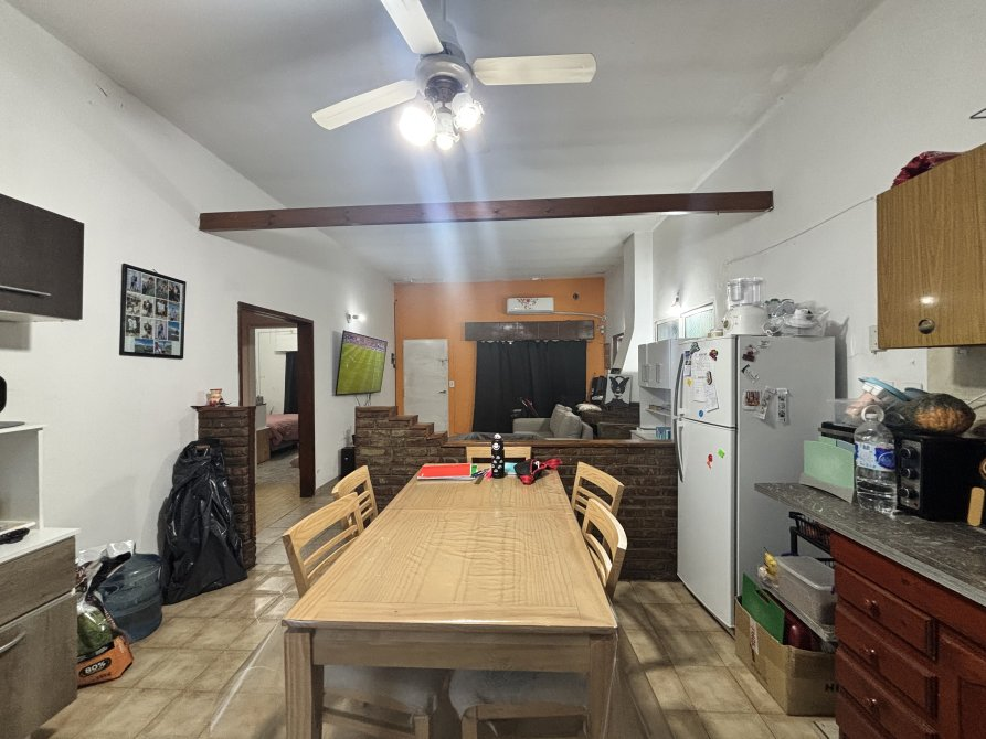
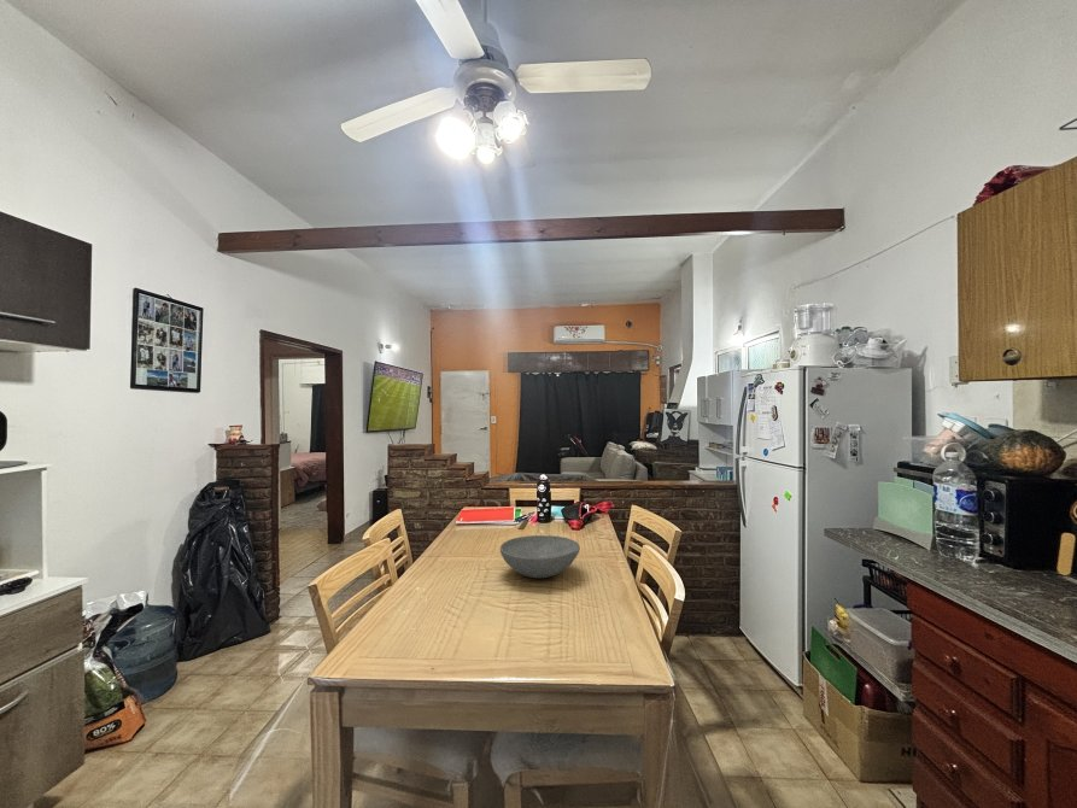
+ bowl [499,534,581,579]
